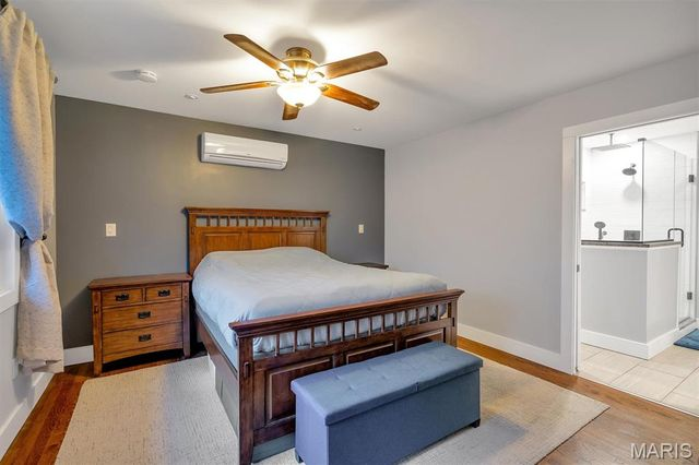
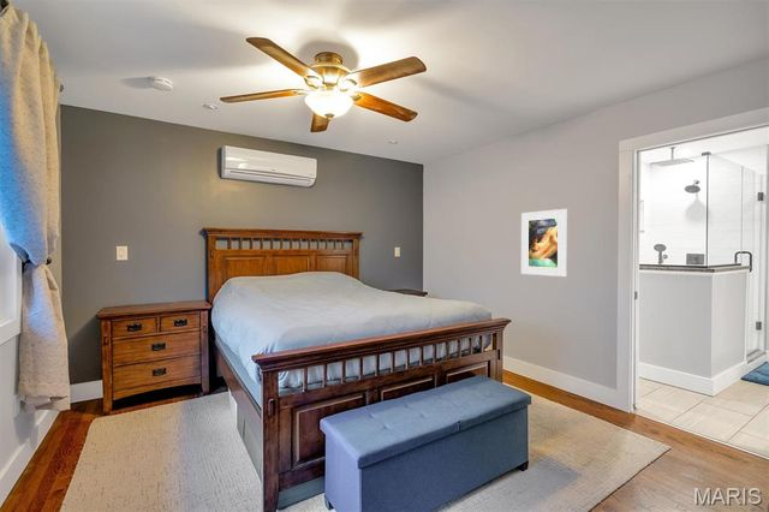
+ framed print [520,208,568,278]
